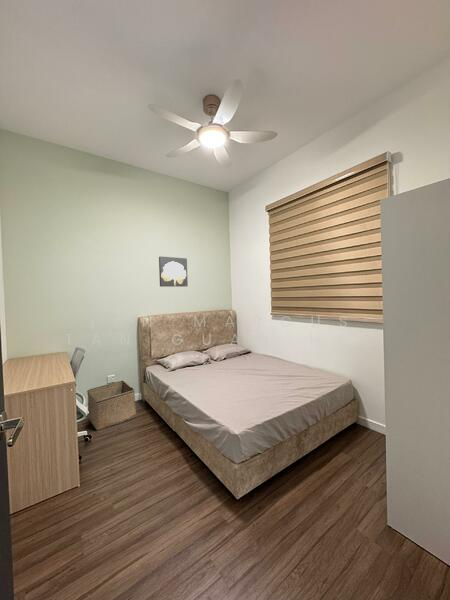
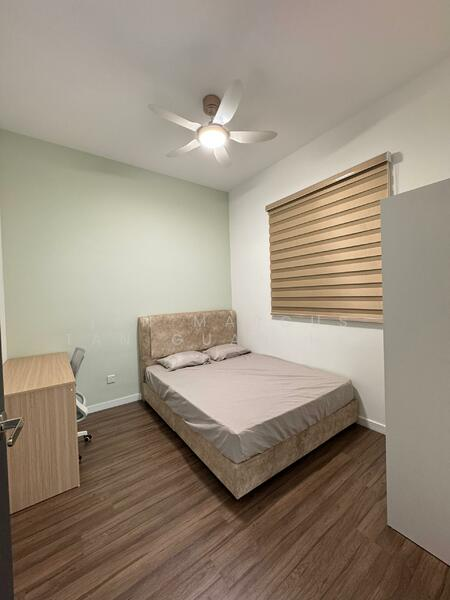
- wall art [158,256,189,288]
- storage bin [86,380,137,431]
